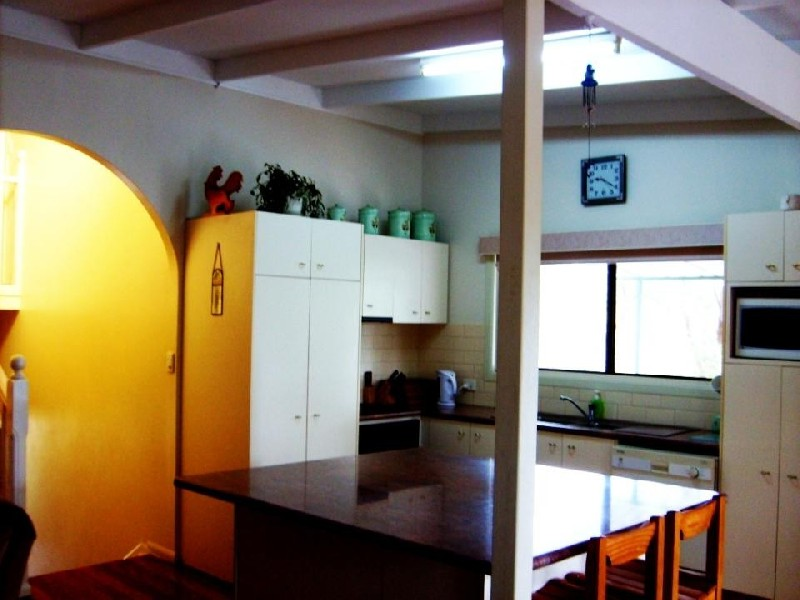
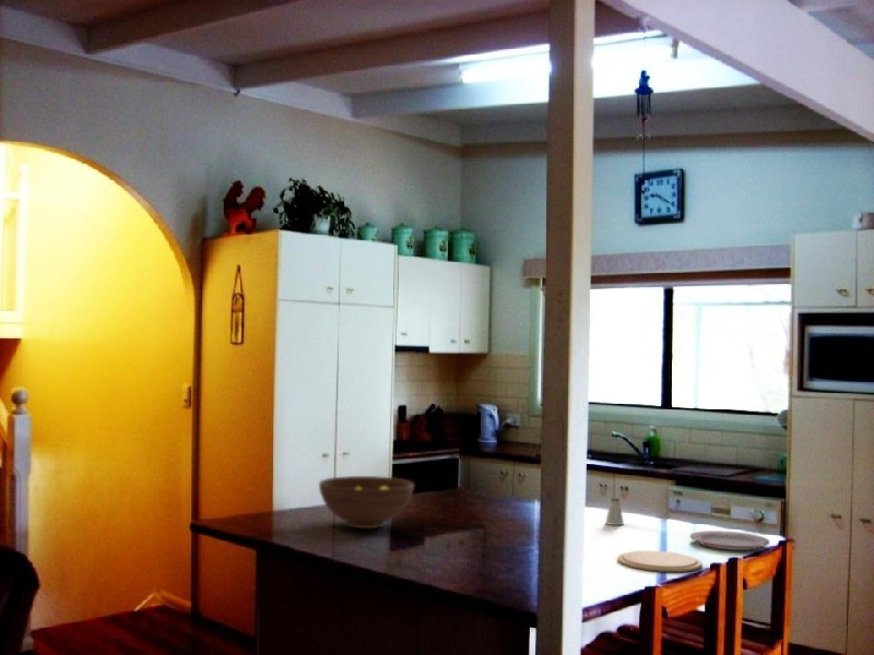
+ fruit bowl [318,475,415,529]
+ plate [616,549,702,573]
+ plate [688,529,771,551]
+ saltshaker [604,497,625,526]
